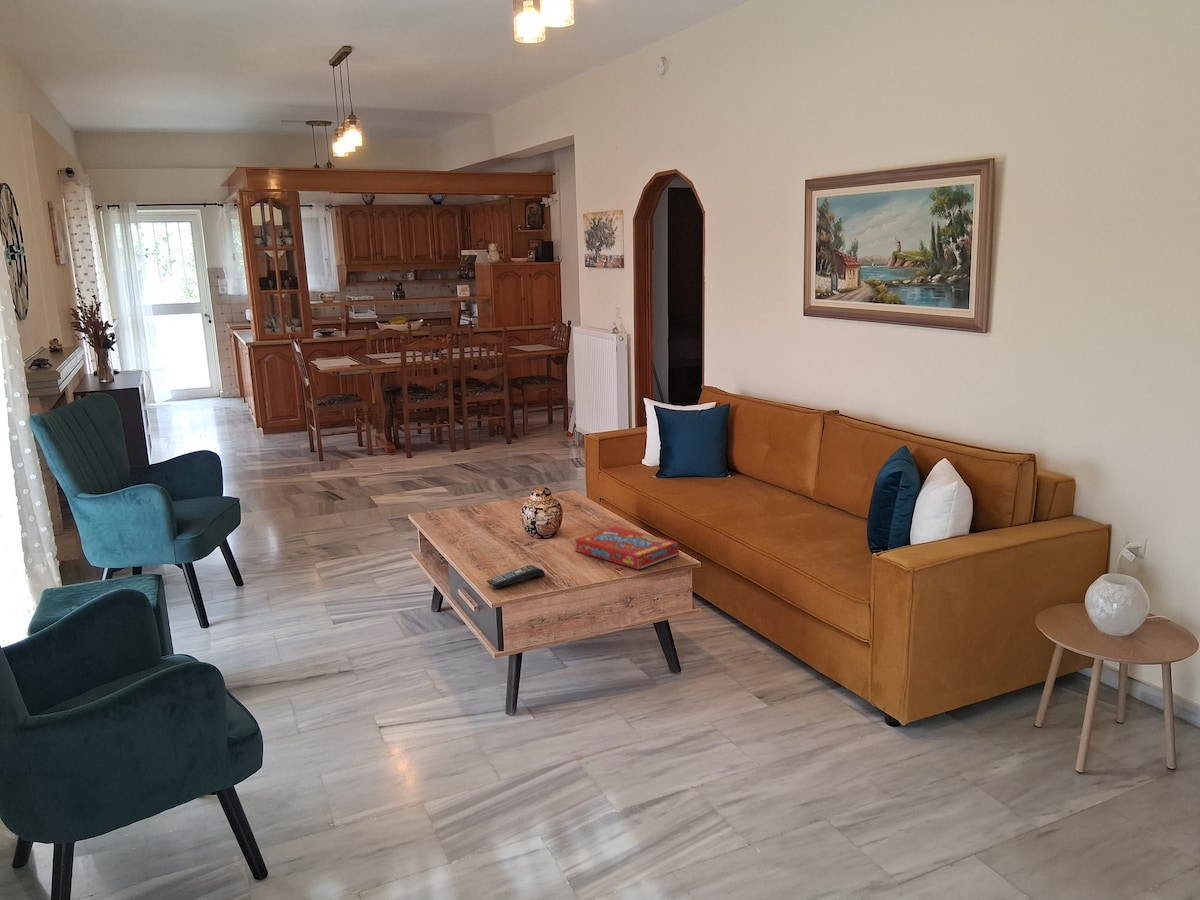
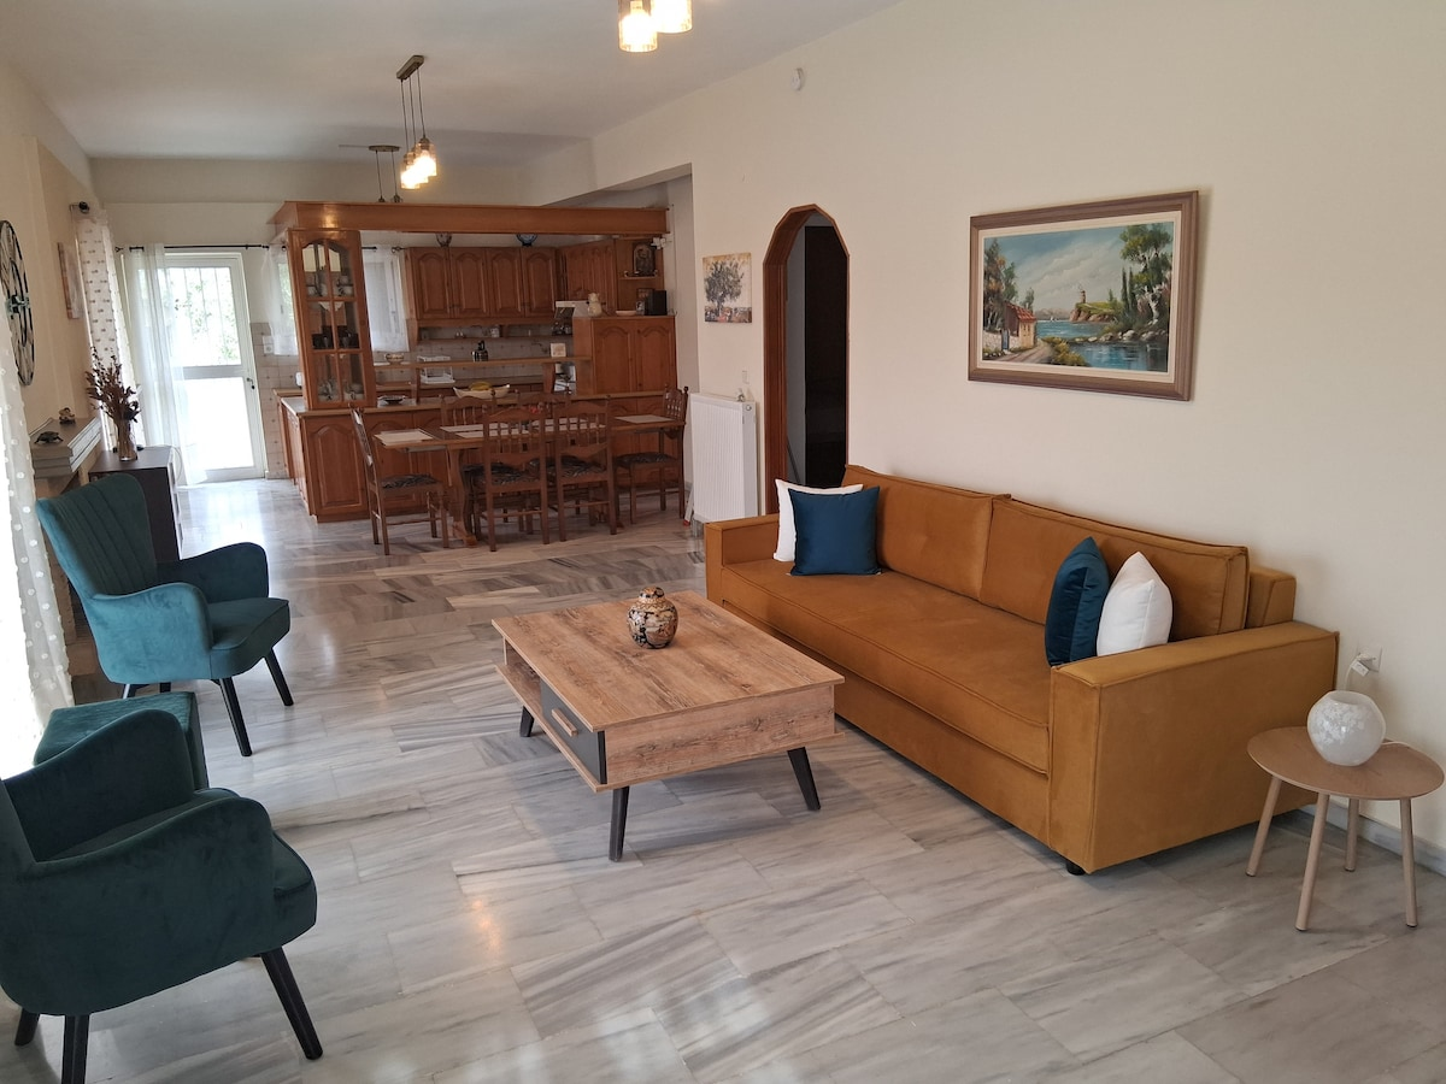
- snack box [574,525,680,570]
- remote control [486,564,546,589]
